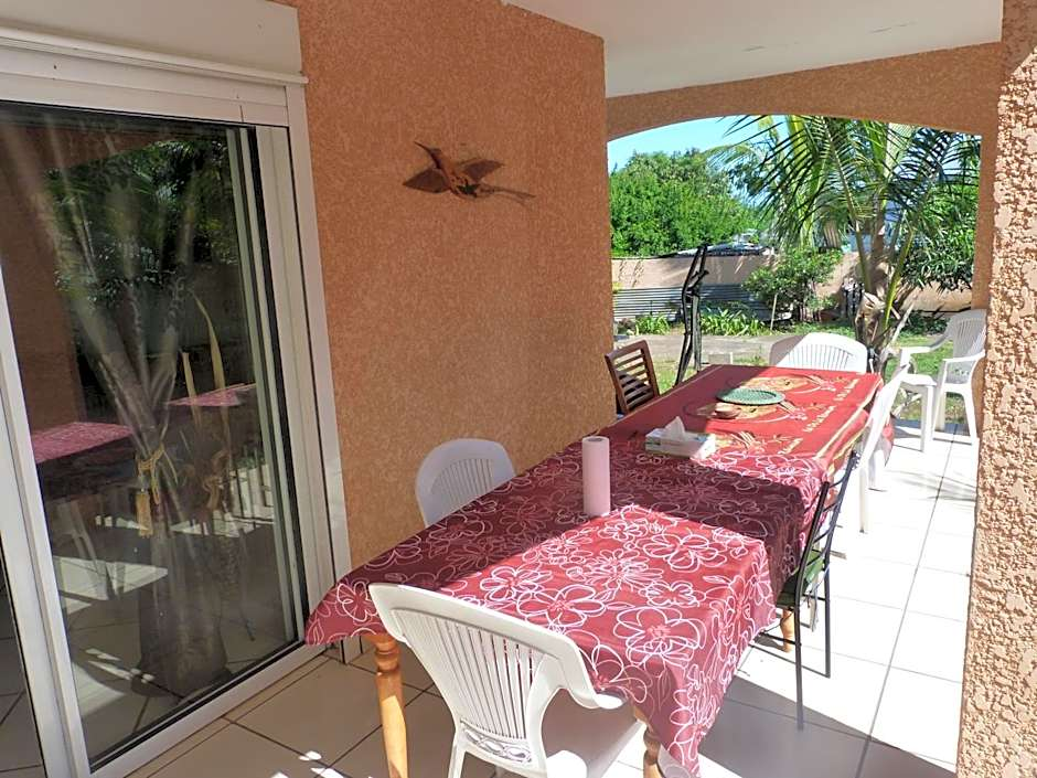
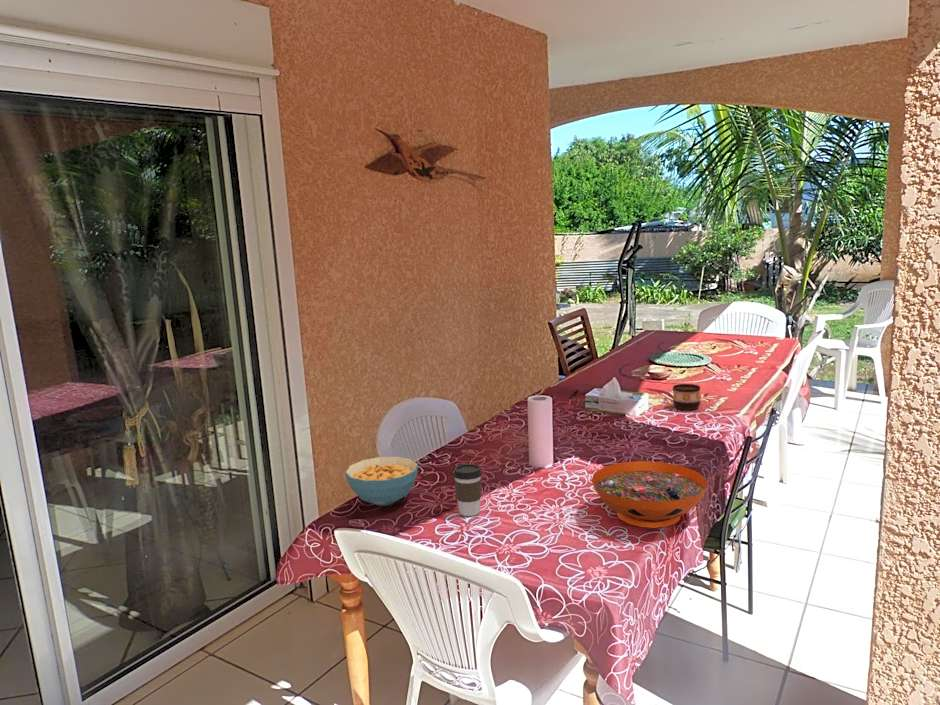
+ cup [672,383,702,410]
+ coffee cup [452,463,483,517]
+ cereal bowl [344,456,419,507]
+ decorative bowl [591,460,708,529]
